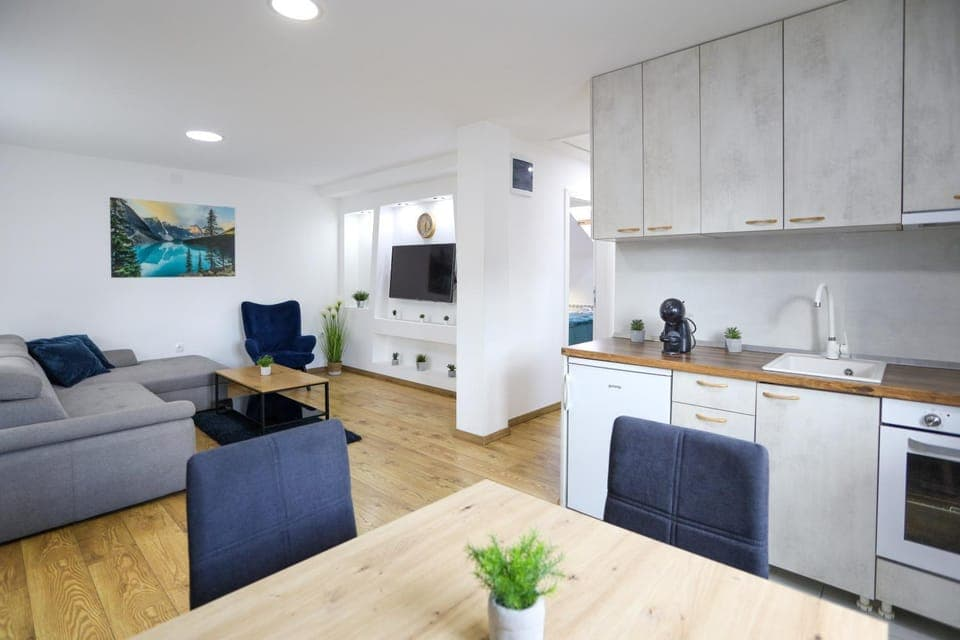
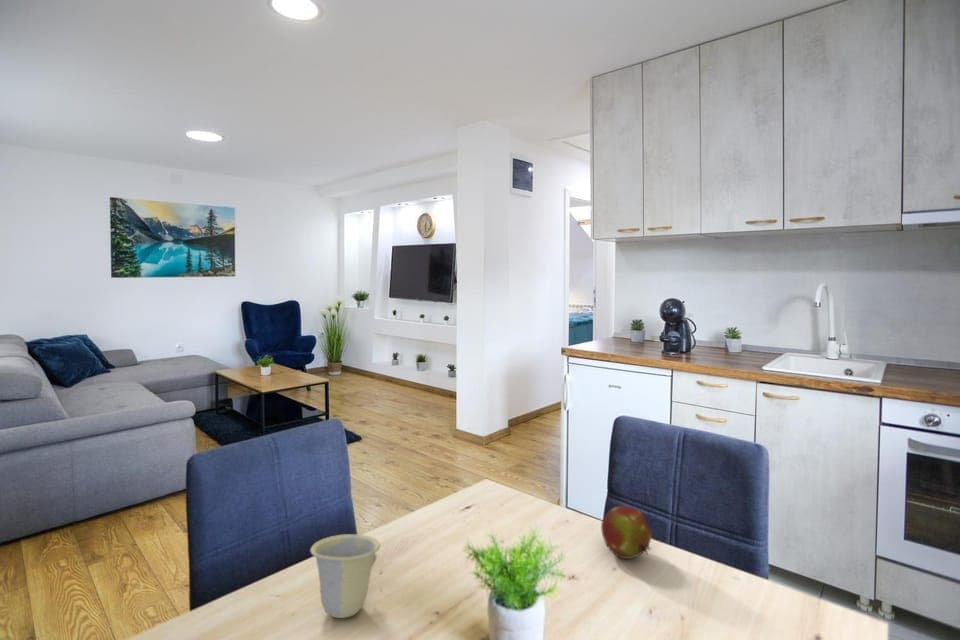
+ cup [309,533,382,619]
+ fruit [600,505,653,560]
